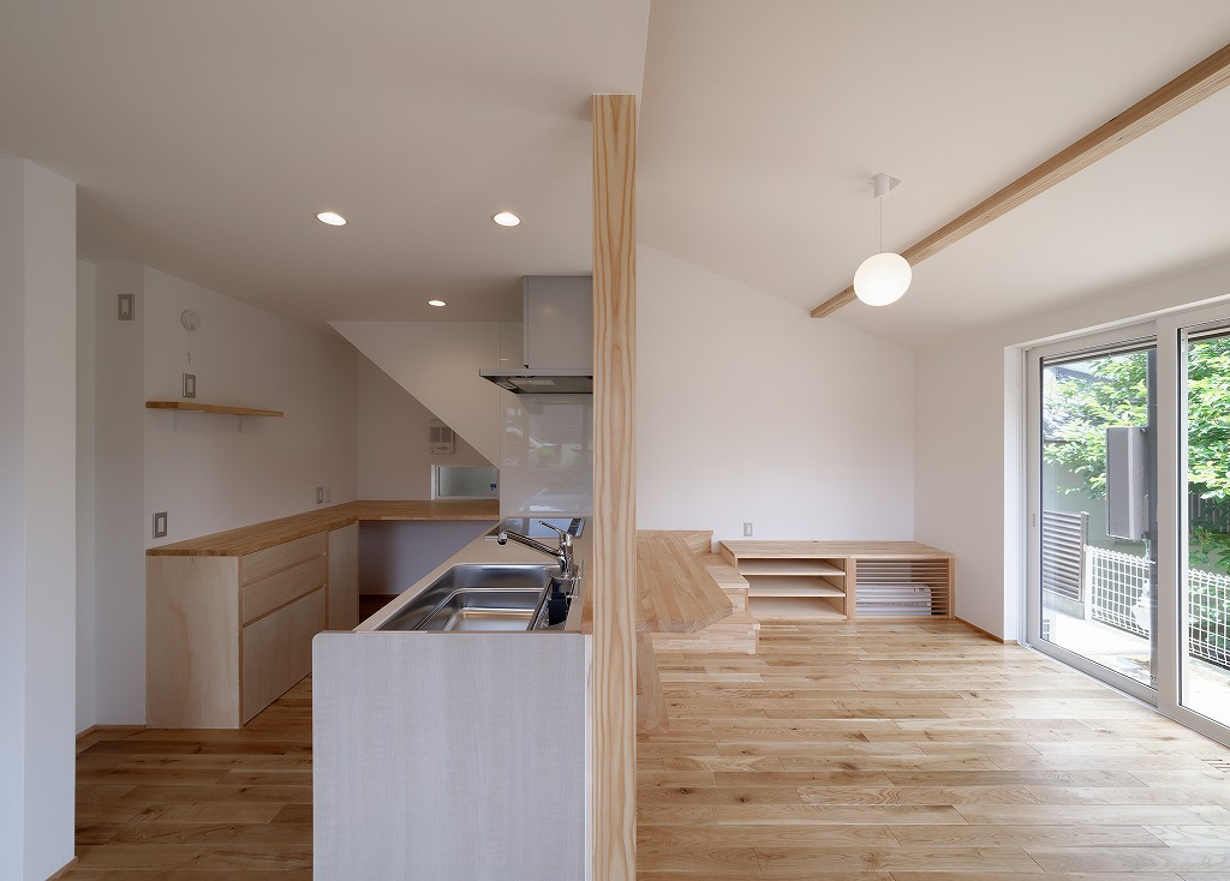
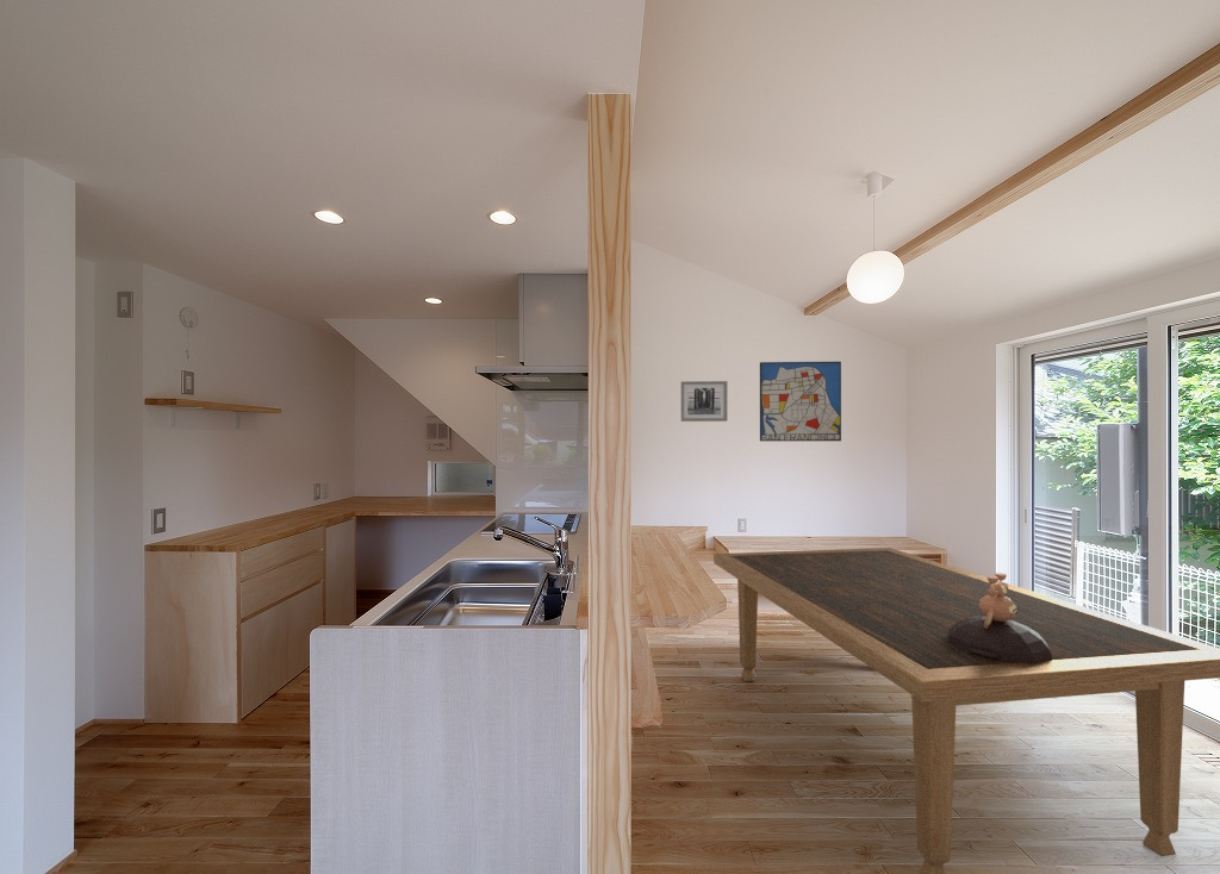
+ decorative bowl [948,572,1052,664]
+ wall art [680,380,729,423]
+ dining table [712,547,1220,874]
+ wall art [759,361,842,443]
